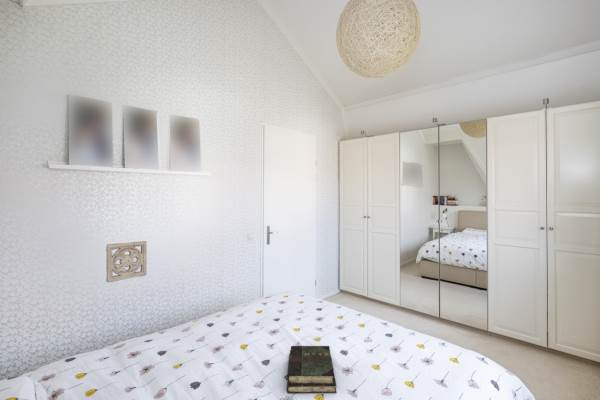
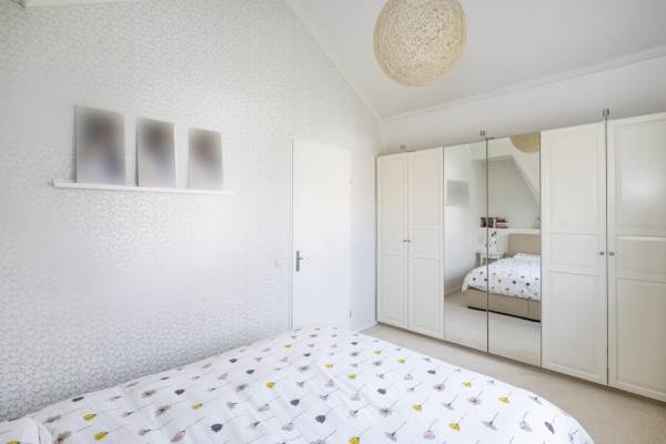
- book [286,345,338,394]
- wall ornament [105,240,148,283]
